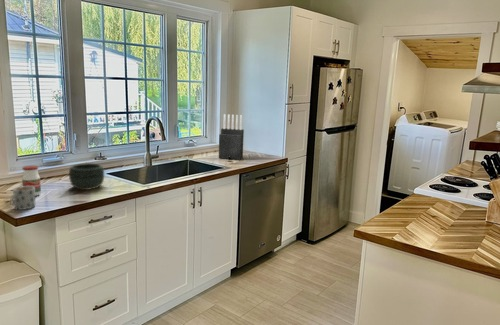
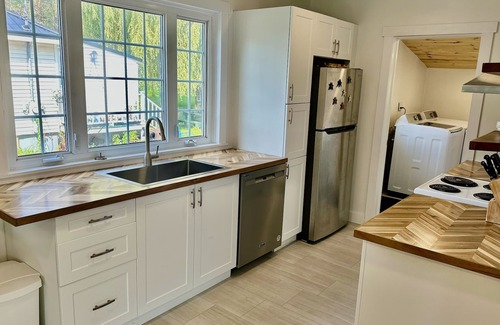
- bowl [68,162,105,191]
- mug [9,185,36,211]
- knife block [218,113,245,161]
- jar [21,165,42,197]
